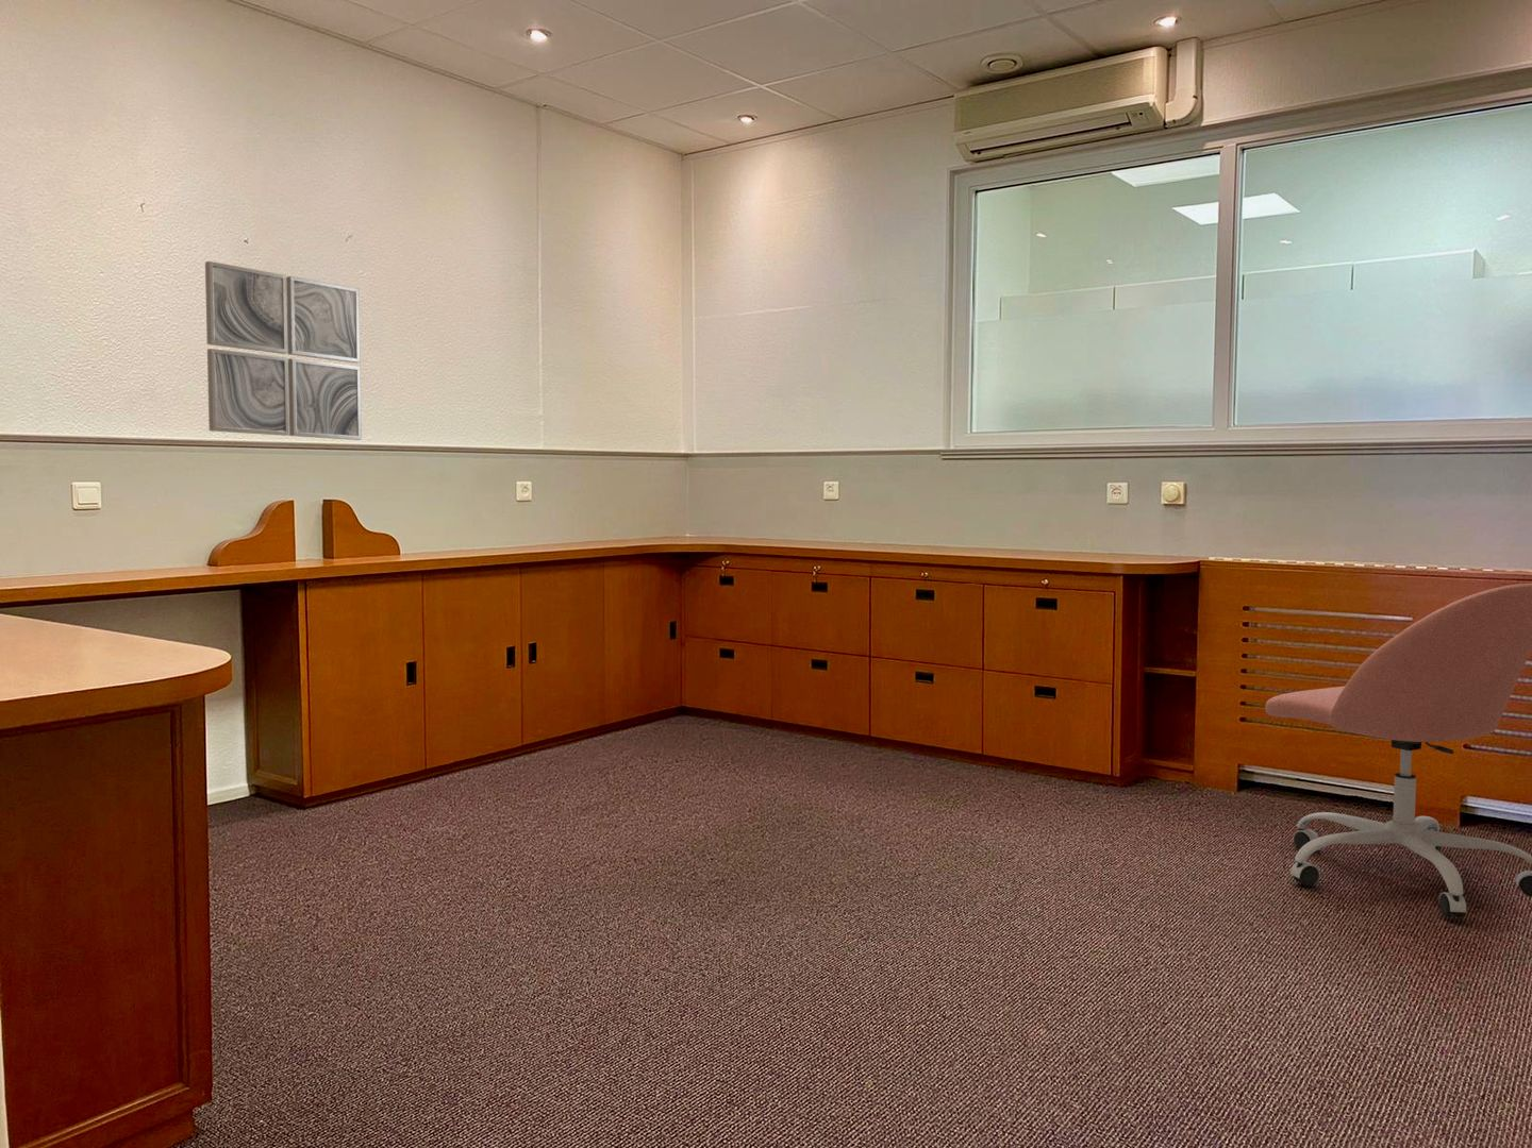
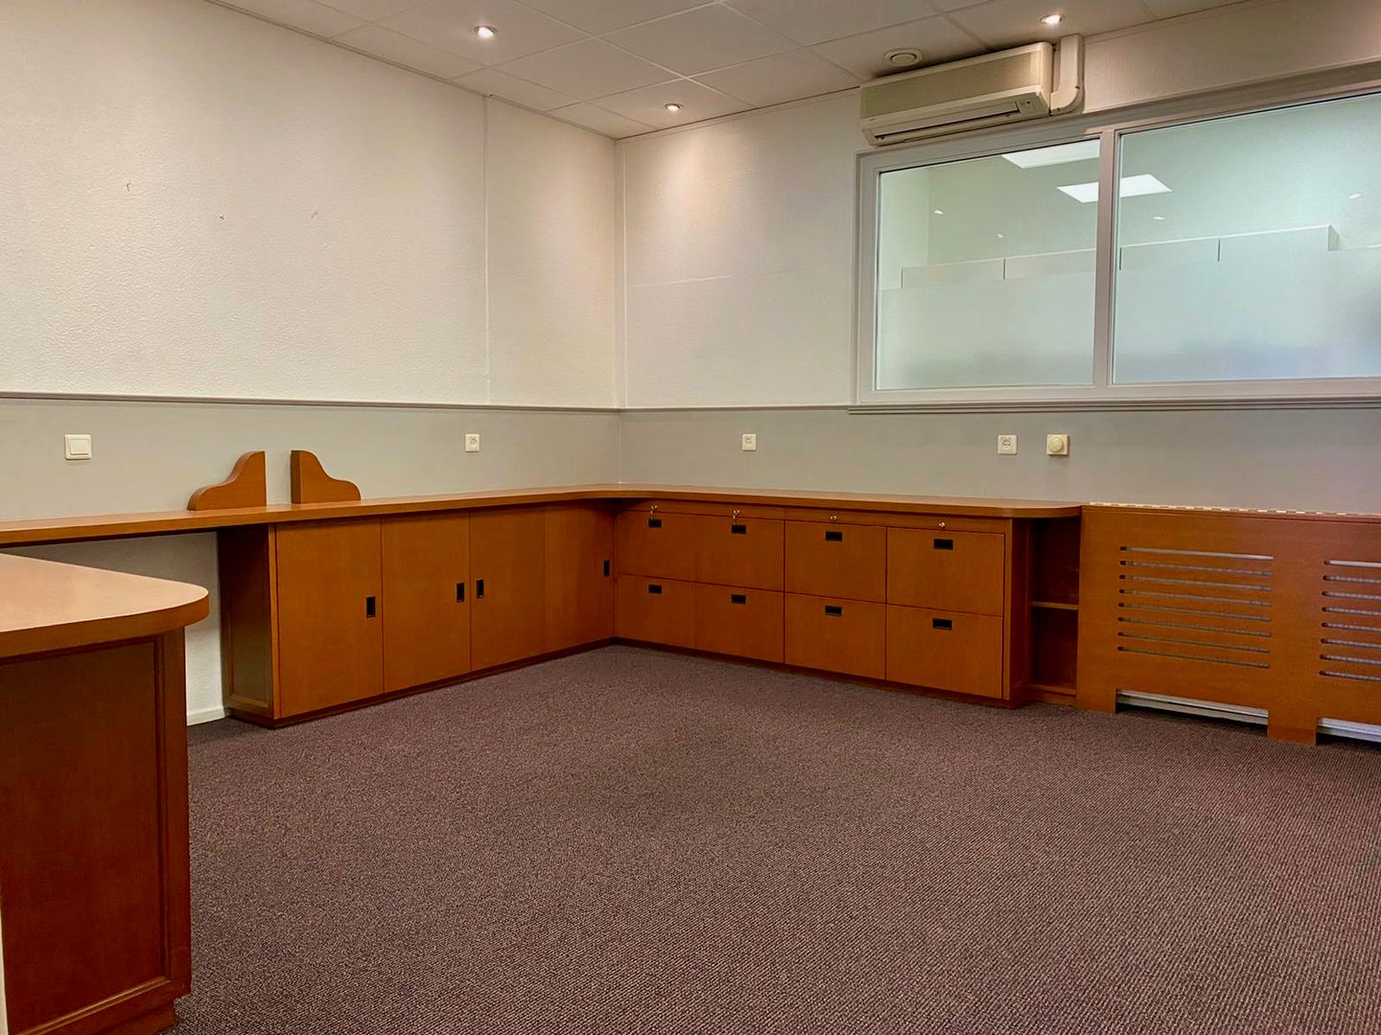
- office chair [1264,582,1532,919]
- wall art [204,260,363,441]
